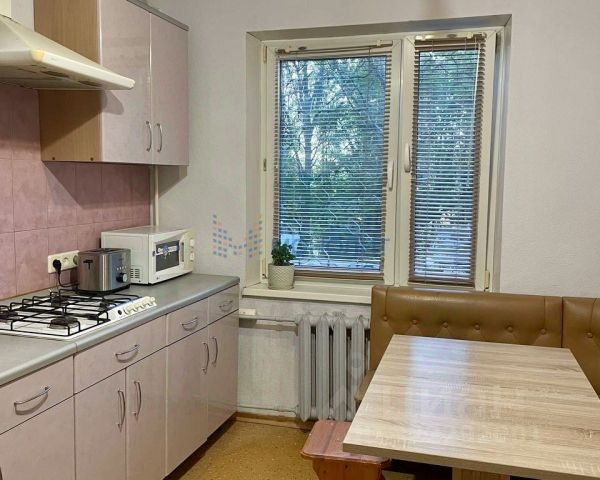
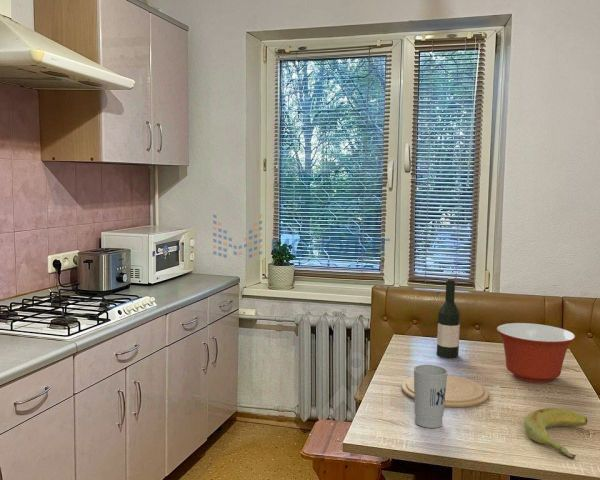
+ wine bottle [436,277,461,359]
+ banana [524,407,589,460]
+ cup [413,364,449,429]
+ plate [400,374,490,408]
+ mixing bowl [496,322,576,384]
